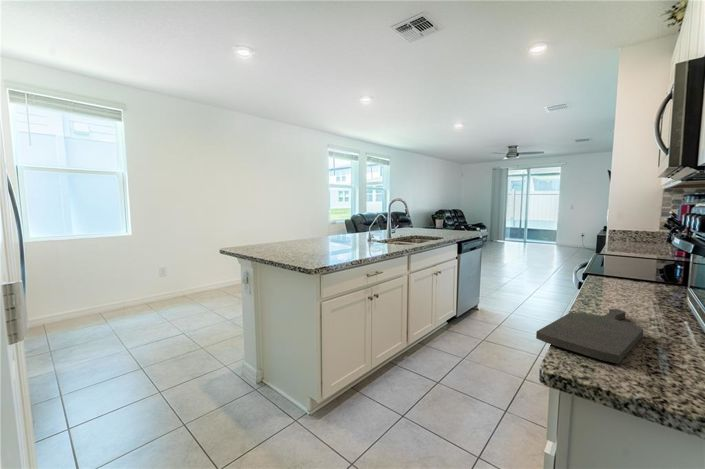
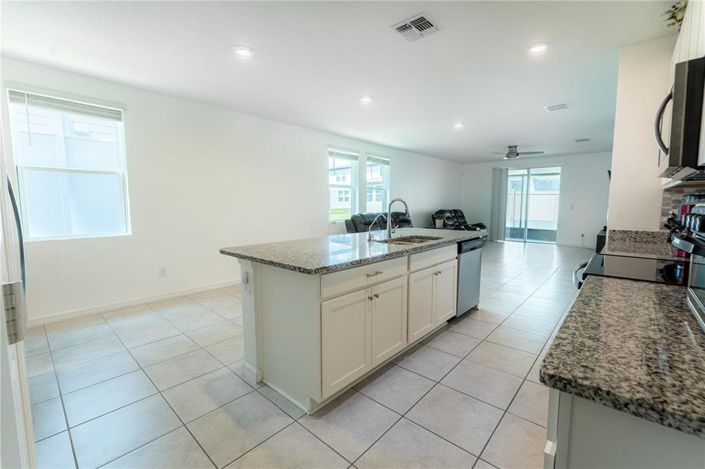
- cutting board [535,308,644,365]
